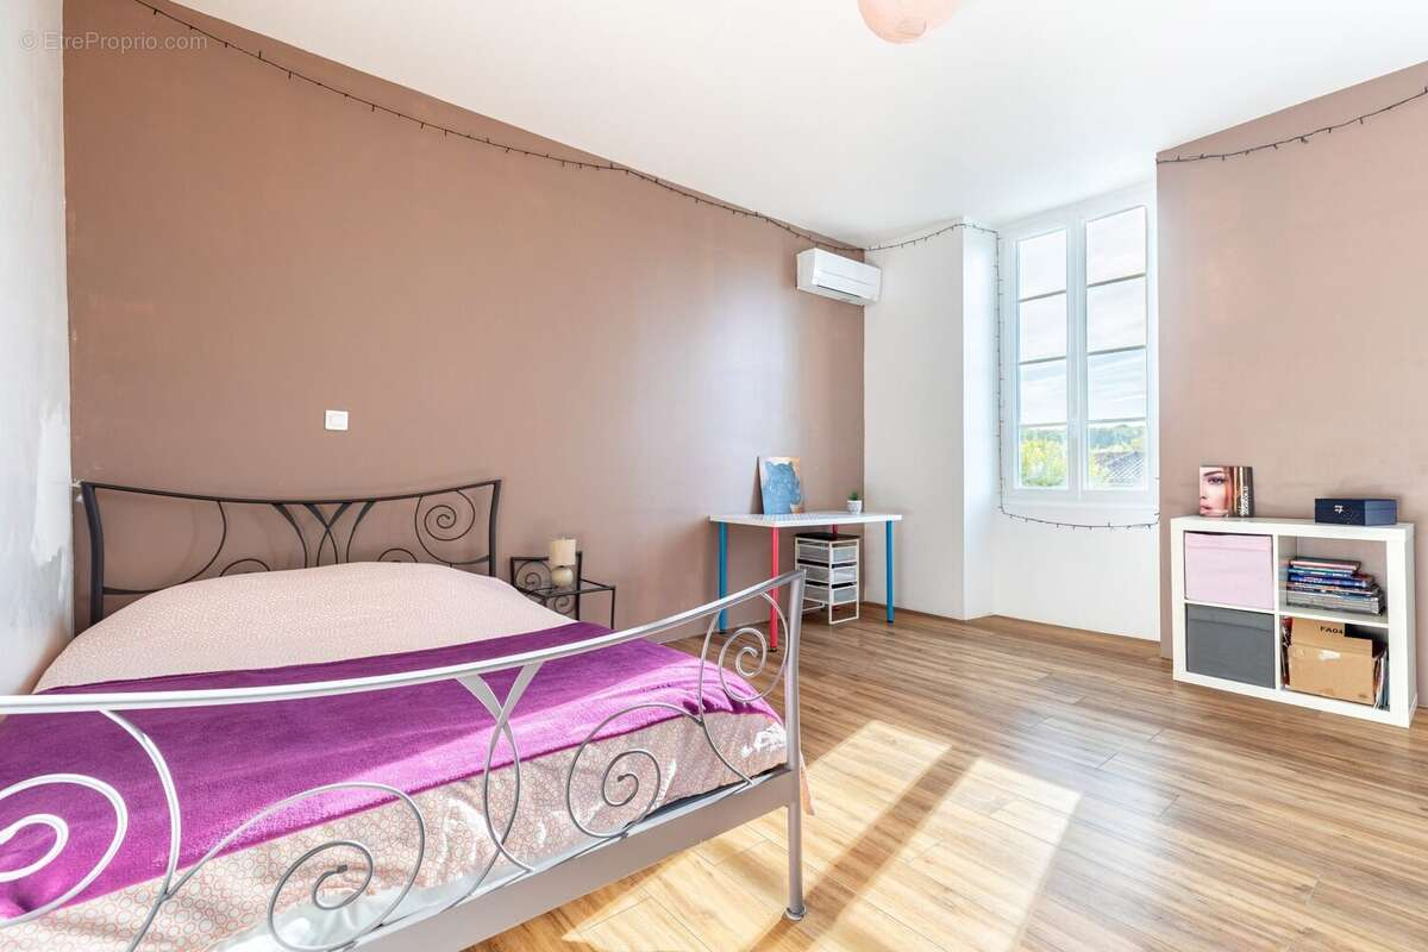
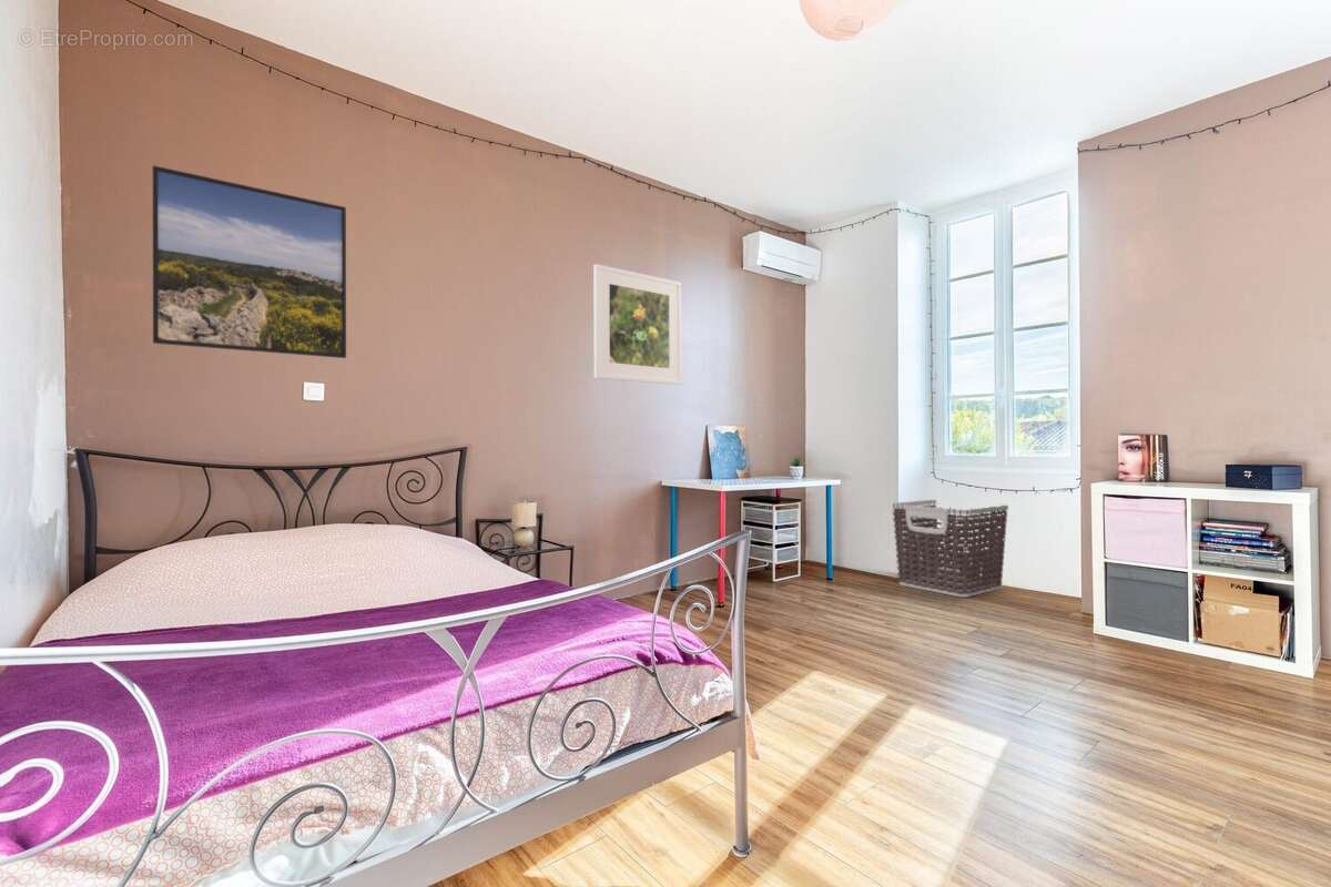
+ clothes hamper [892,499,1009,598]
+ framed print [152,164,347,359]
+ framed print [593,263,682,386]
